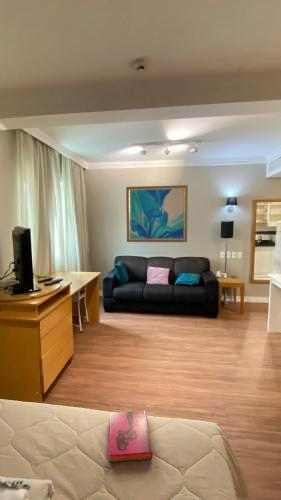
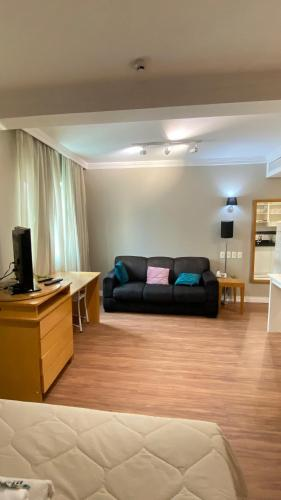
- wall art [125,184,189,243]
- hardback book [108,410,154,463]
